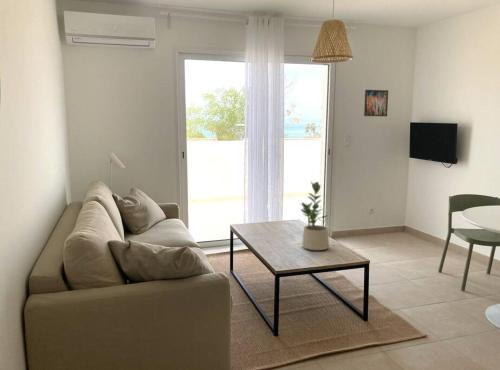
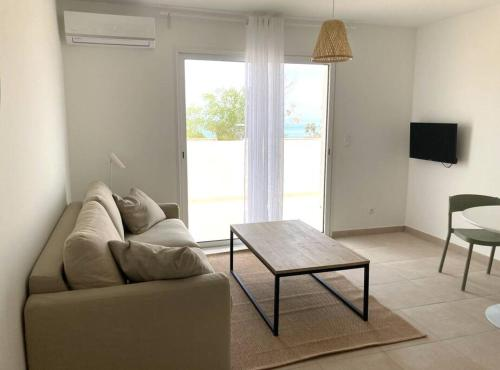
- potted plant [300,181,330,251]
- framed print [363,89,389,117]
